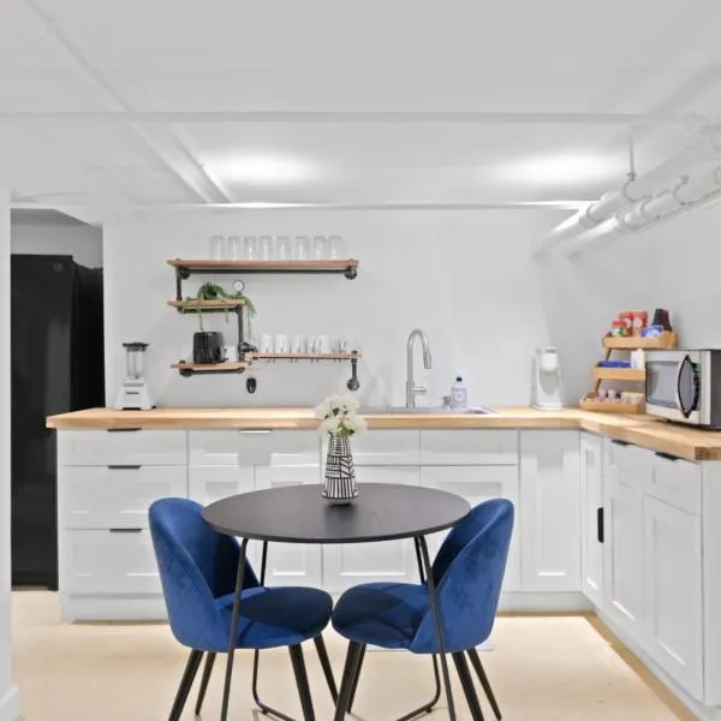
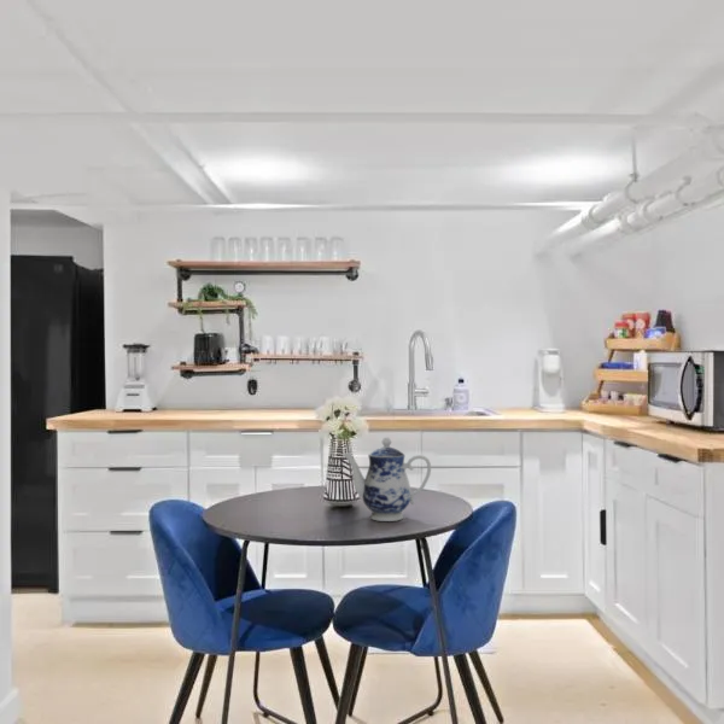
+ teapot [341,436,432,522]
